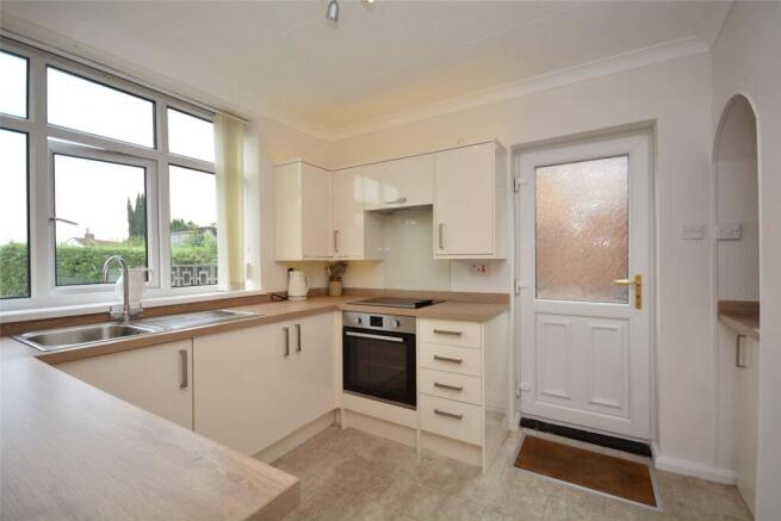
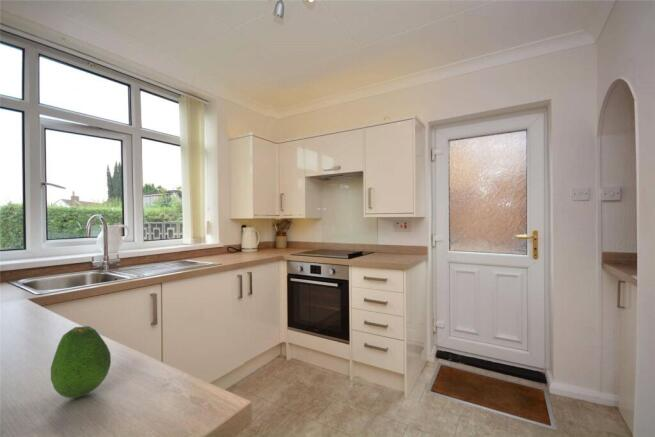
+ fruit [50,325,112,399]
